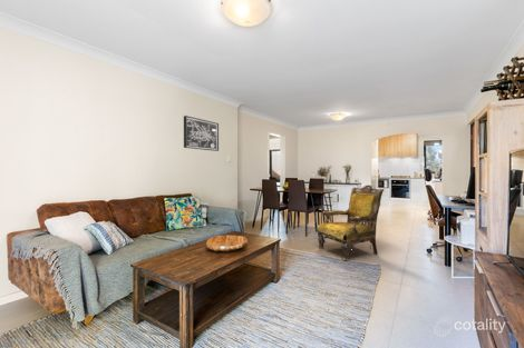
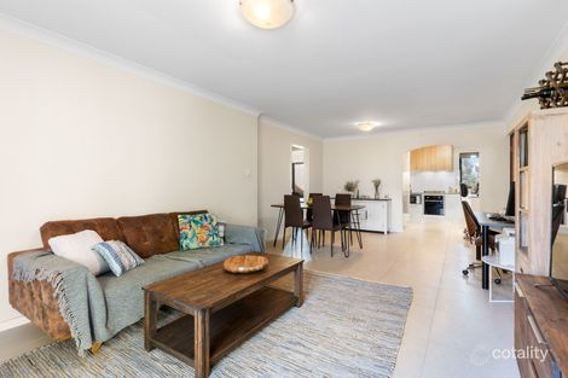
- armchair [317,185,385,261]
- wall art [183,115,220,152]
